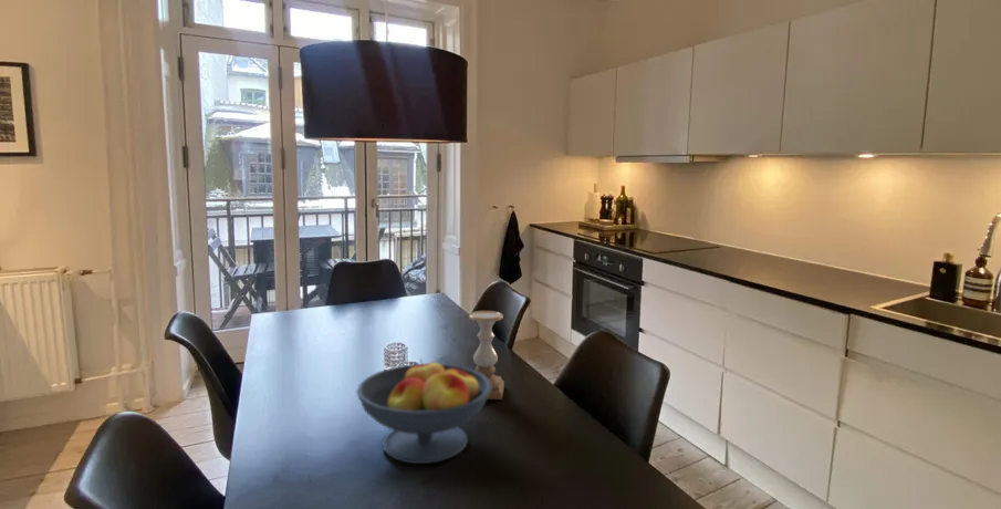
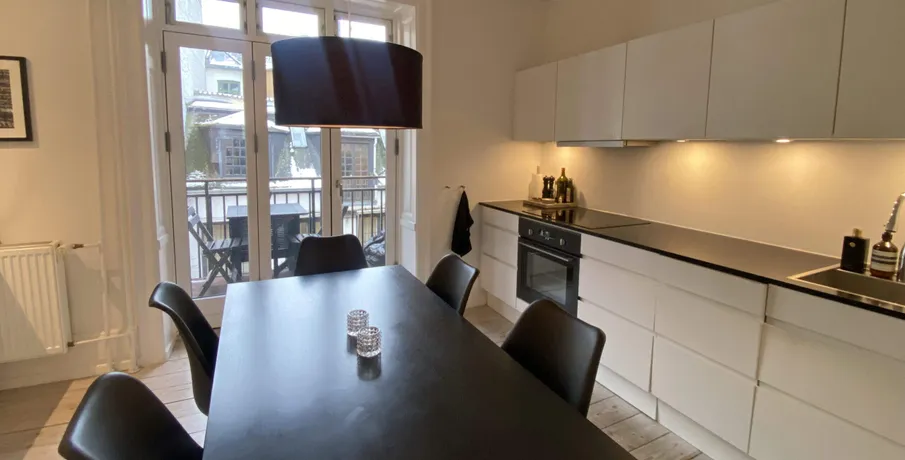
- candle holder [468,310,505,401]
- fruit bowl [355,359,491,465]
